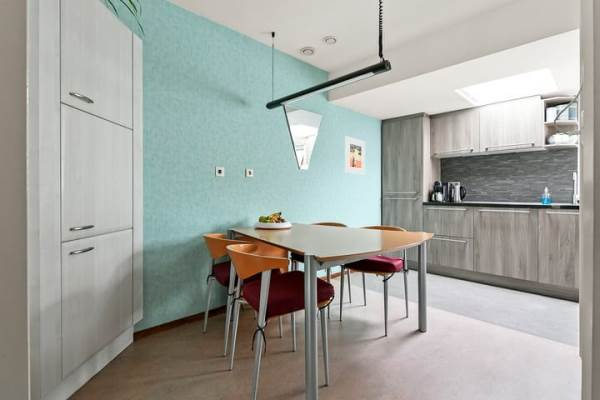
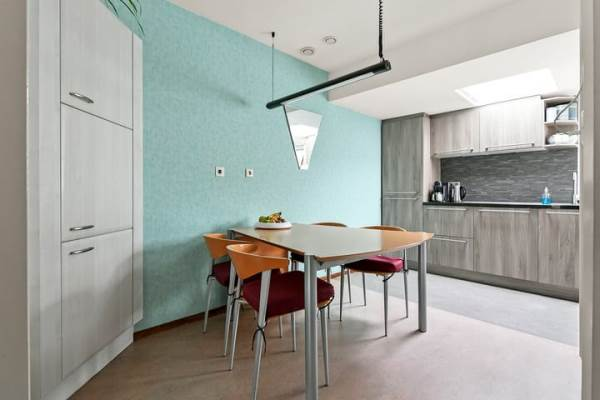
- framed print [344,135,366,176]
